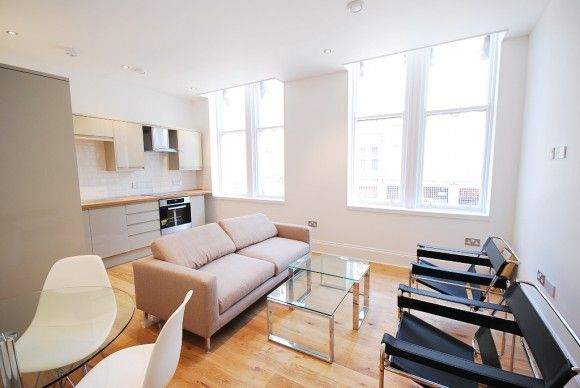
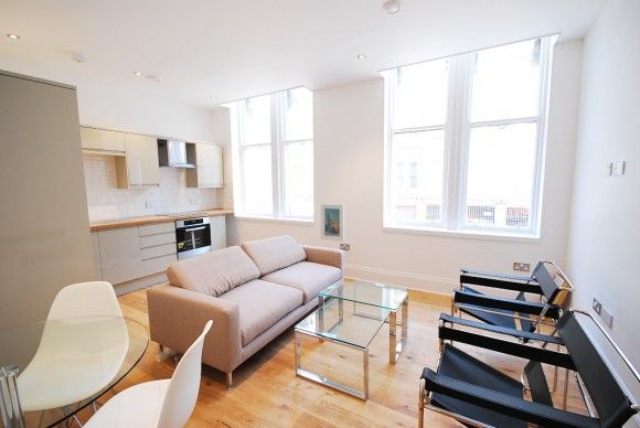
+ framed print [320,203,345,243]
